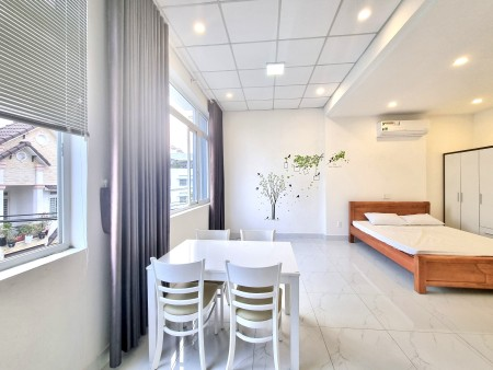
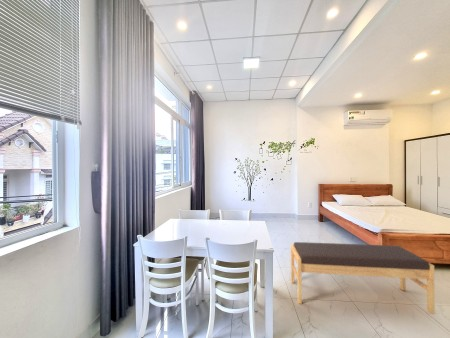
+ bench [290,241,436,315]
